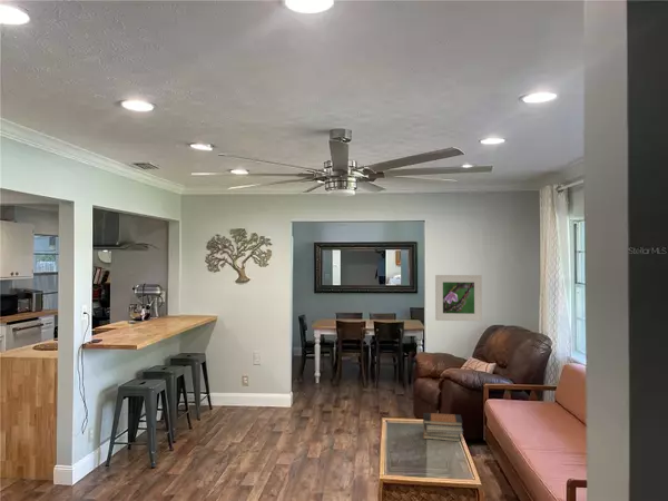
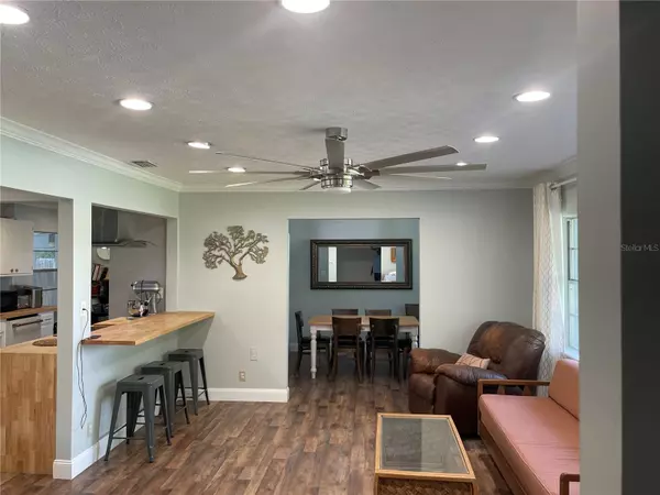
- book stack [422,412,464,443]
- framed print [434,274,483,322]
